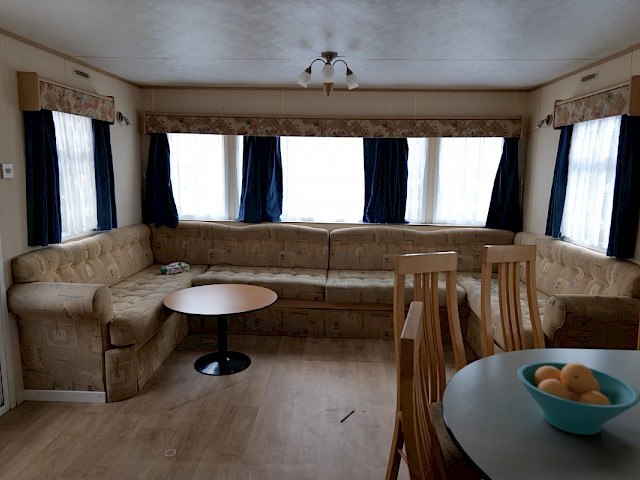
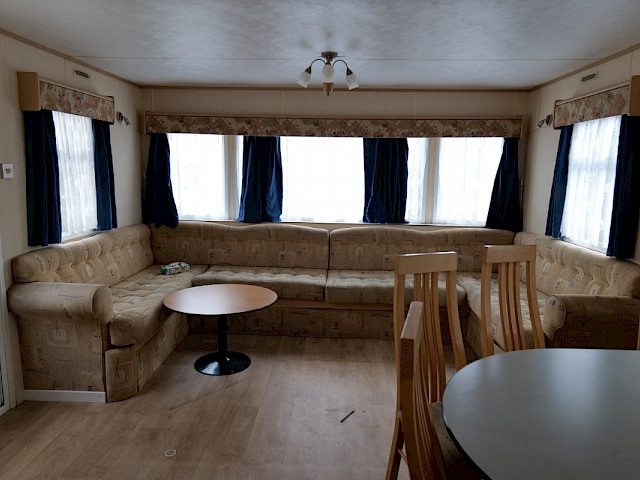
- fruit bowl [516,361,640,436]
